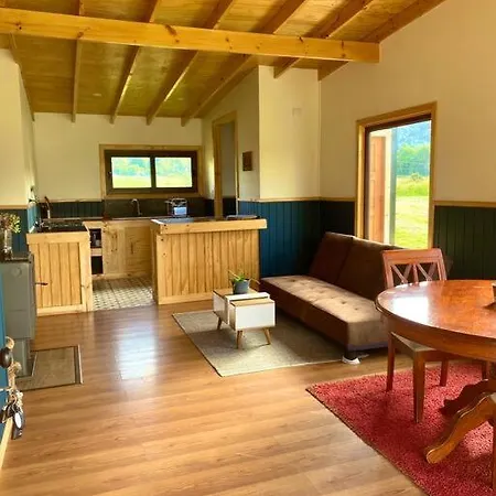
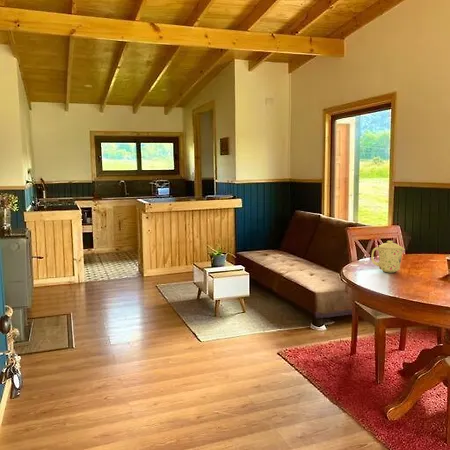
+ mug [370,240,406,274]
